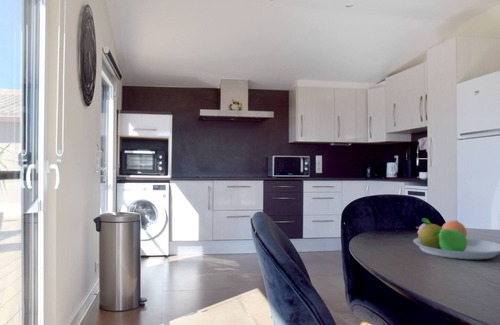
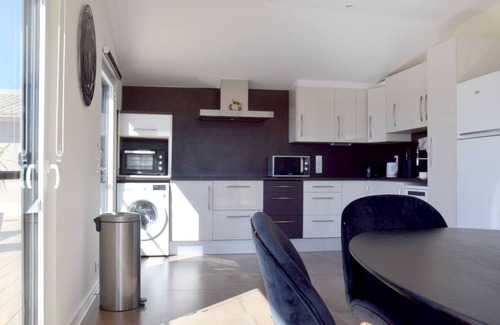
- fruit bowl [412,217,500,260]
